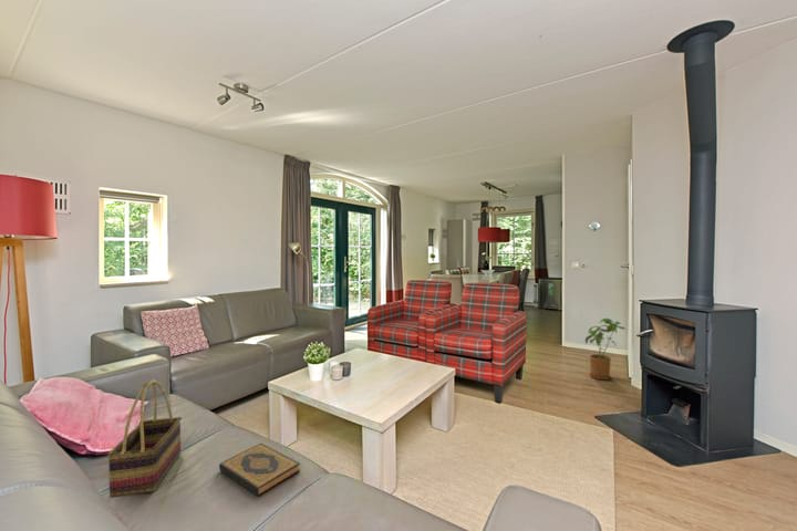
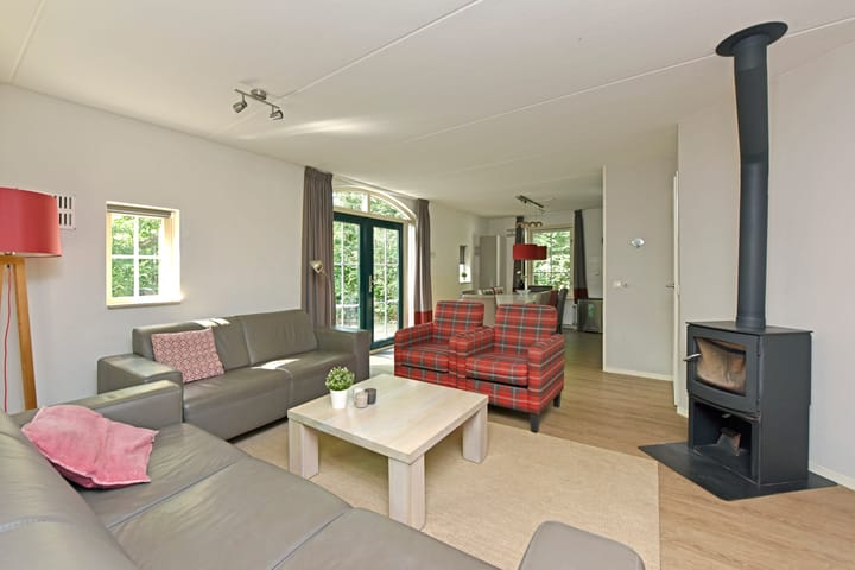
- house plant [584,317,628,381]
- woven basket [106,378,183,499]
- hardback book [218,442,301,498]
